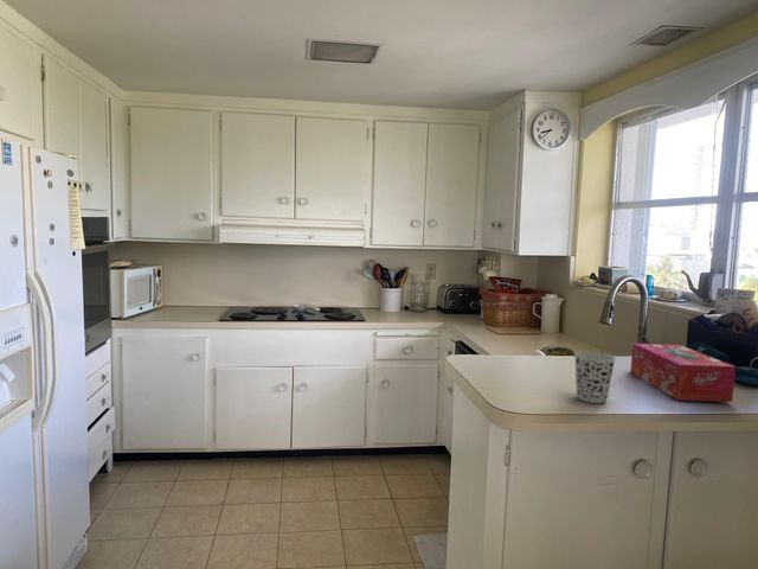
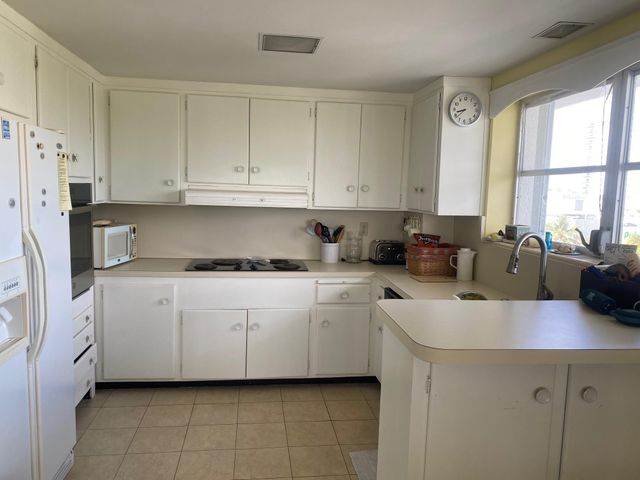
- tissue box [630,343,737,403]
- cup [573,351,617,404]
